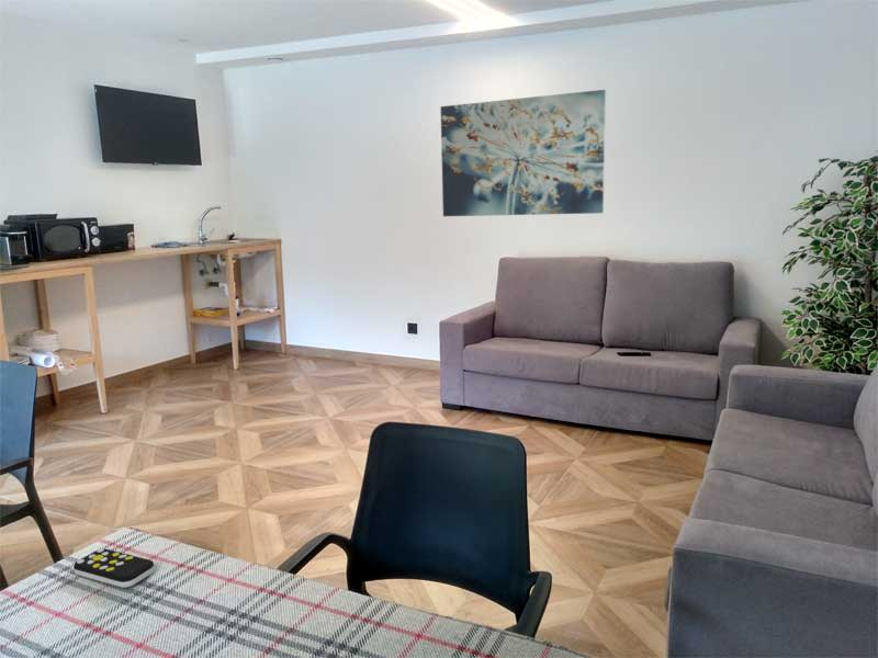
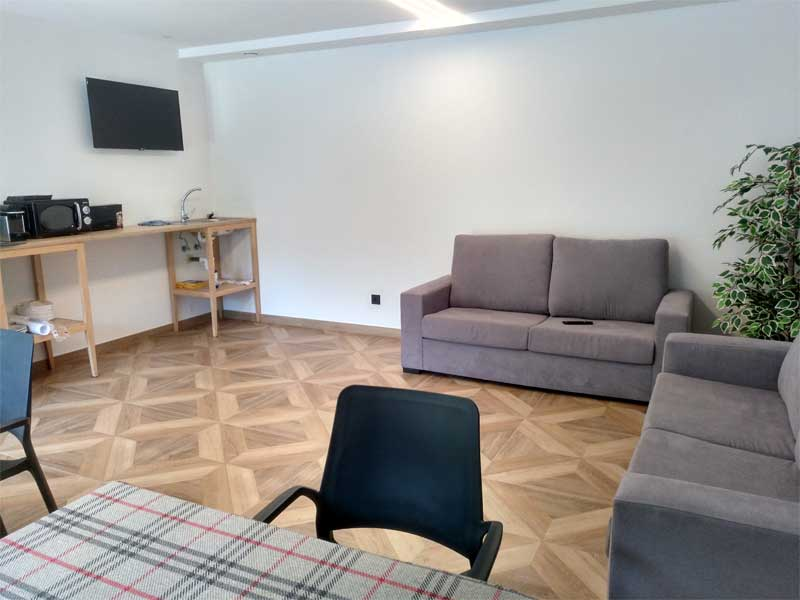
- remote control [72,547,155,589]
- wall art [439,89,607,217]
